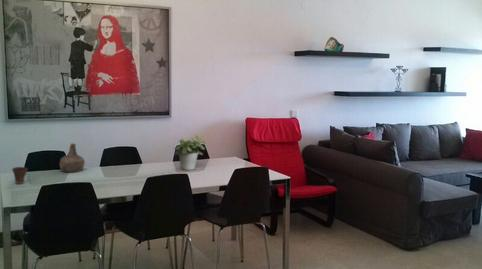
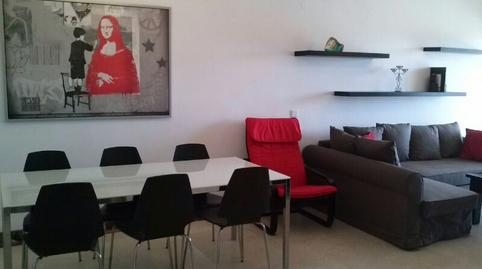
- potted plant [174,134,207,171]
- cup [11,166,29,185]
- bottle [59,142,86,173]
